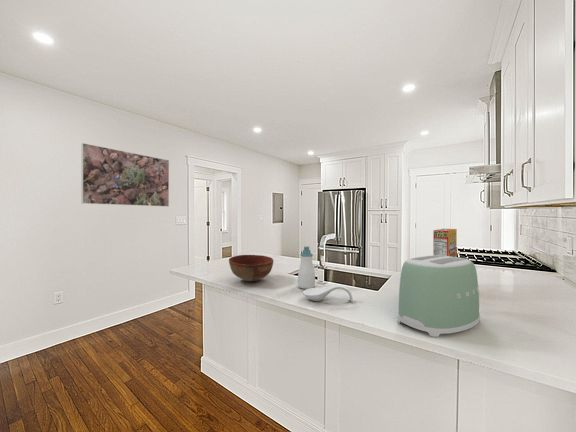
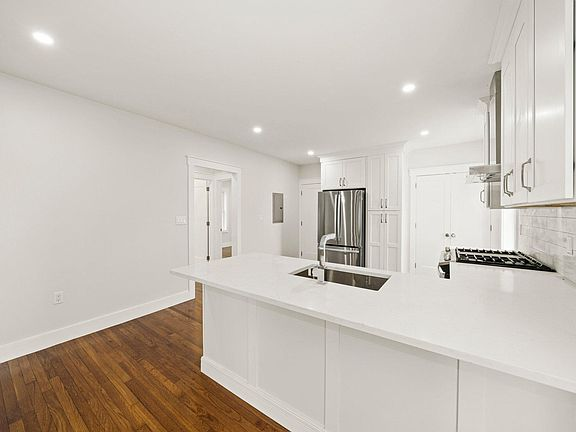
- spoon rest [302,284,354,303]
- cereal box [432,228,458,257]
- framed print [80,142,170,208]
- soap bottle [297,245,316,290]
- toaster [397,255,481,338]
- bowl [228,254,274,282]
